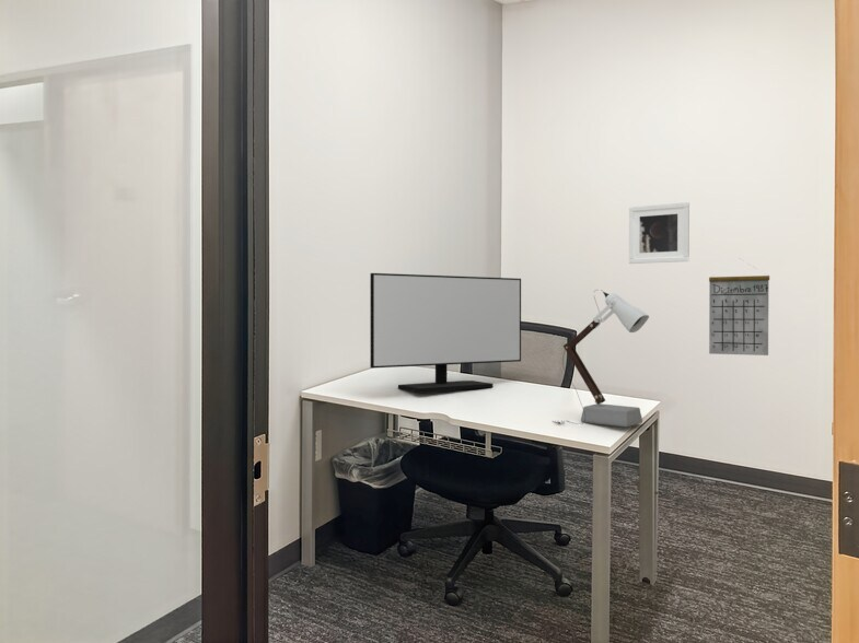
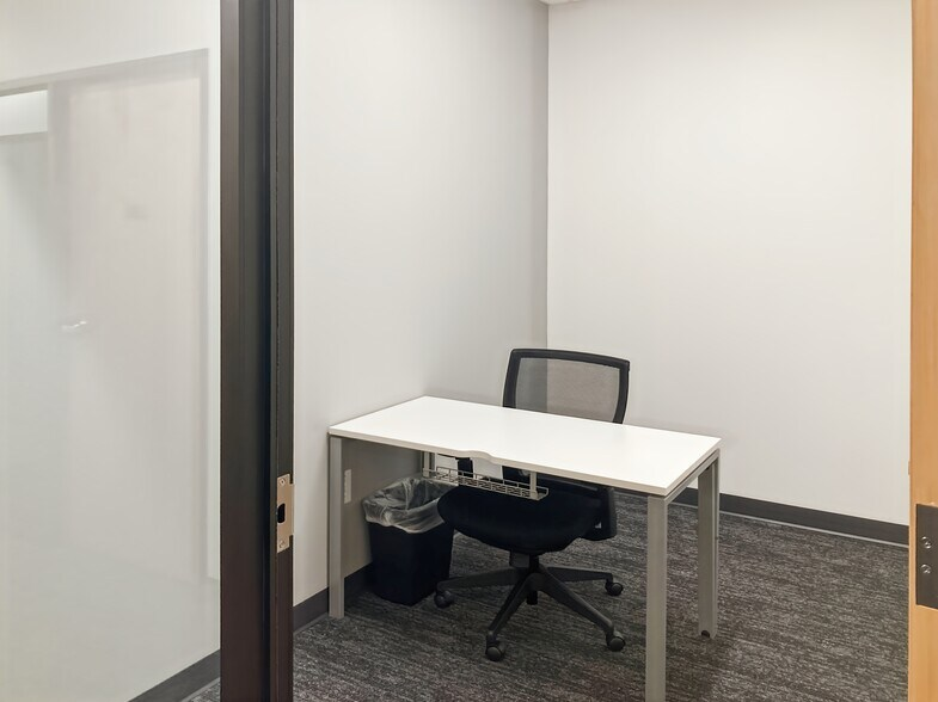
- desk lamp [552,289,650,428]
- calendar [708,258,770,356]
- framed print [628,201,690,265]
- monitor [369,272,522,394]
